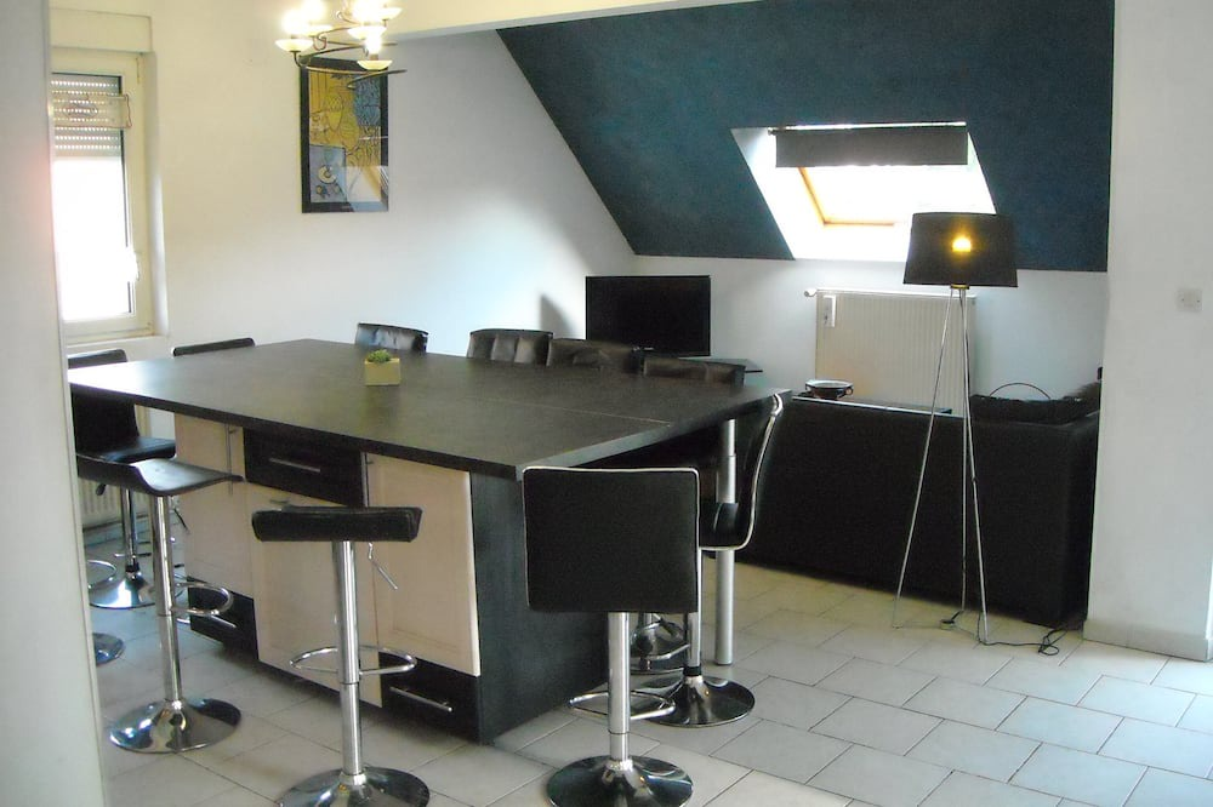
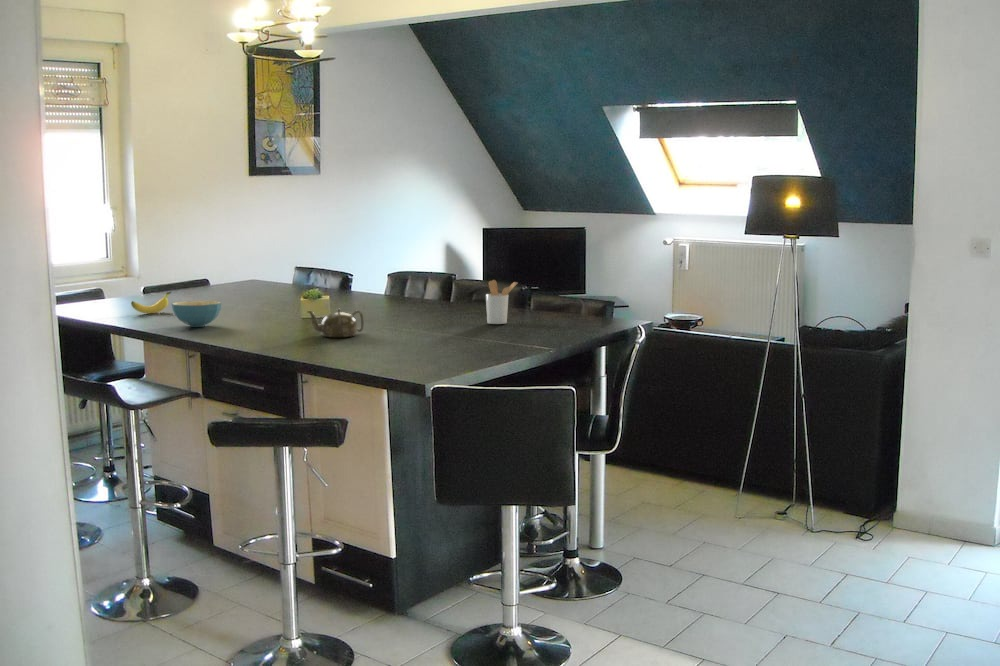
+ utensil holder [485,279,519,325]
+ banana [130,291,172,314]
+ teapot [306,308,365,338]
+ cereal bowl [171,300,222,328]
